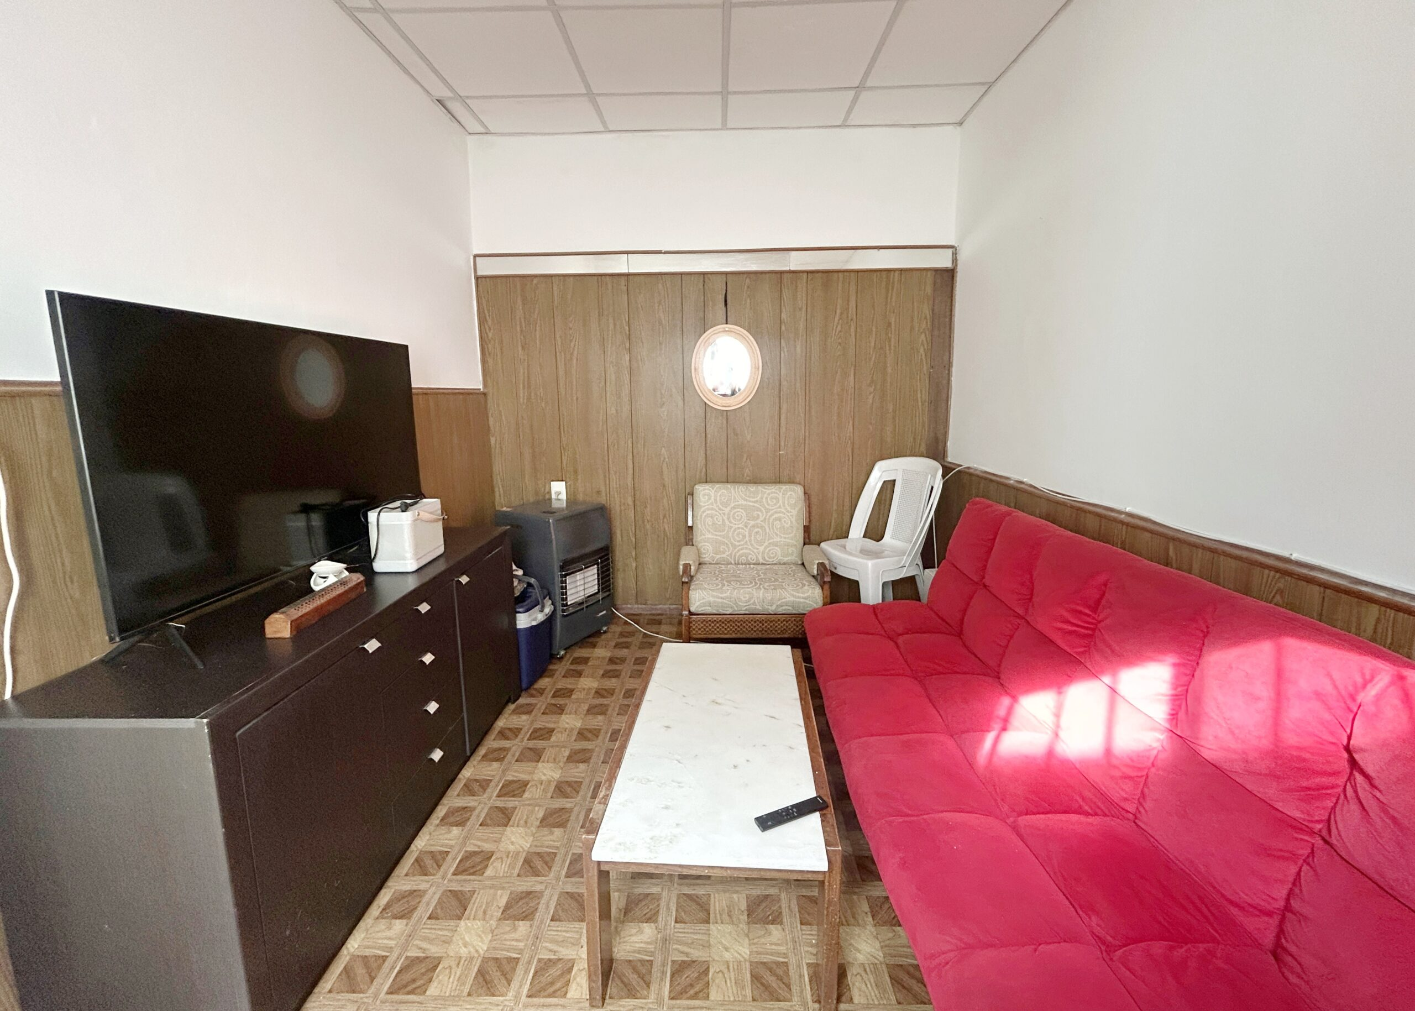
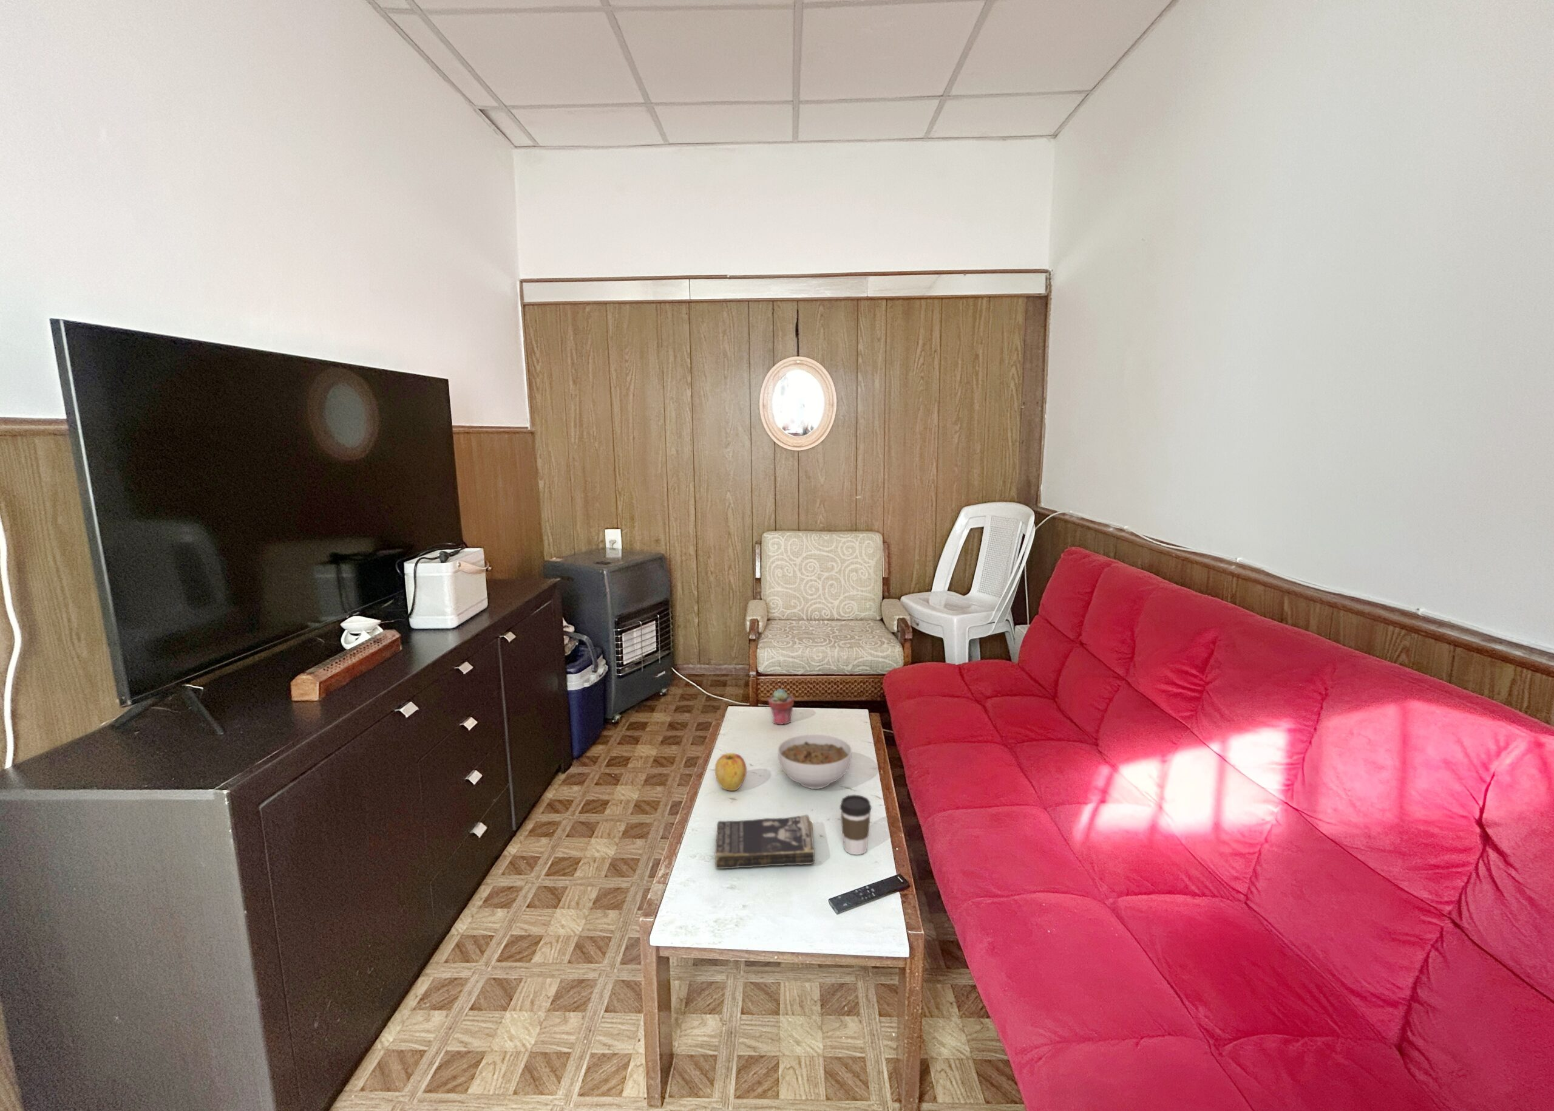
+ potted succulent [767,688,794,725]
+ book [714,814,816,869]
+ coffee cup [840,794,871,855]
+ apple [714,753,748,791]
+ bowl [778,733,852,790]
